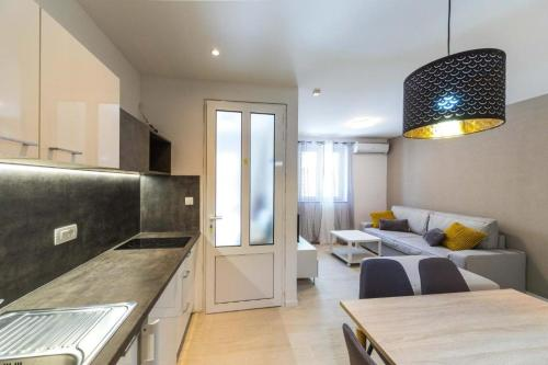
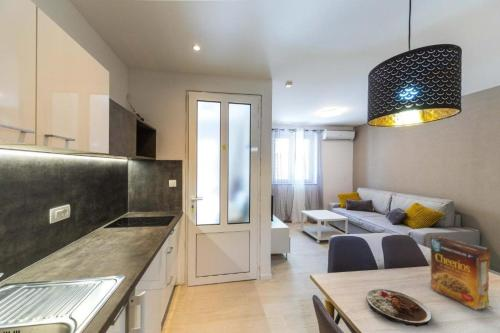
+ plate [365,288,433,328]
+ cereal box [428,235,493,312]
